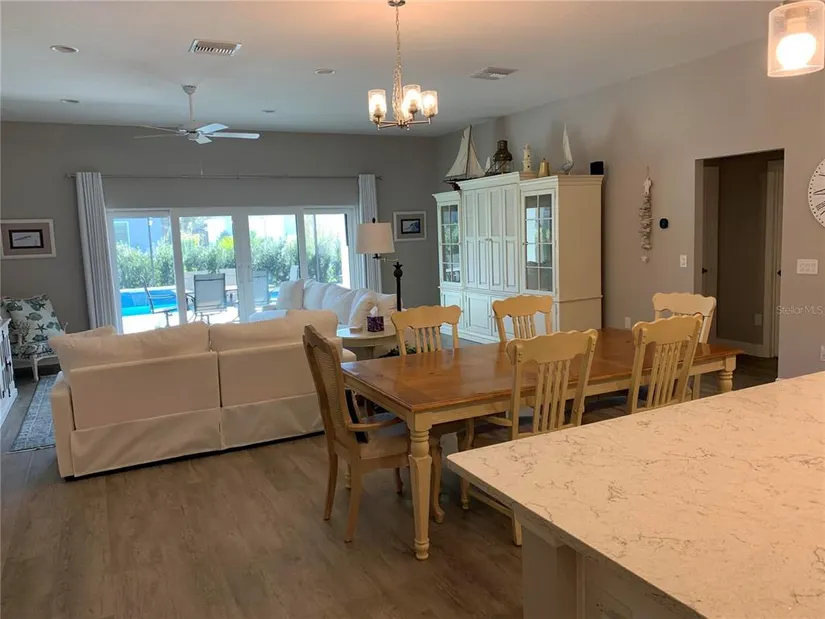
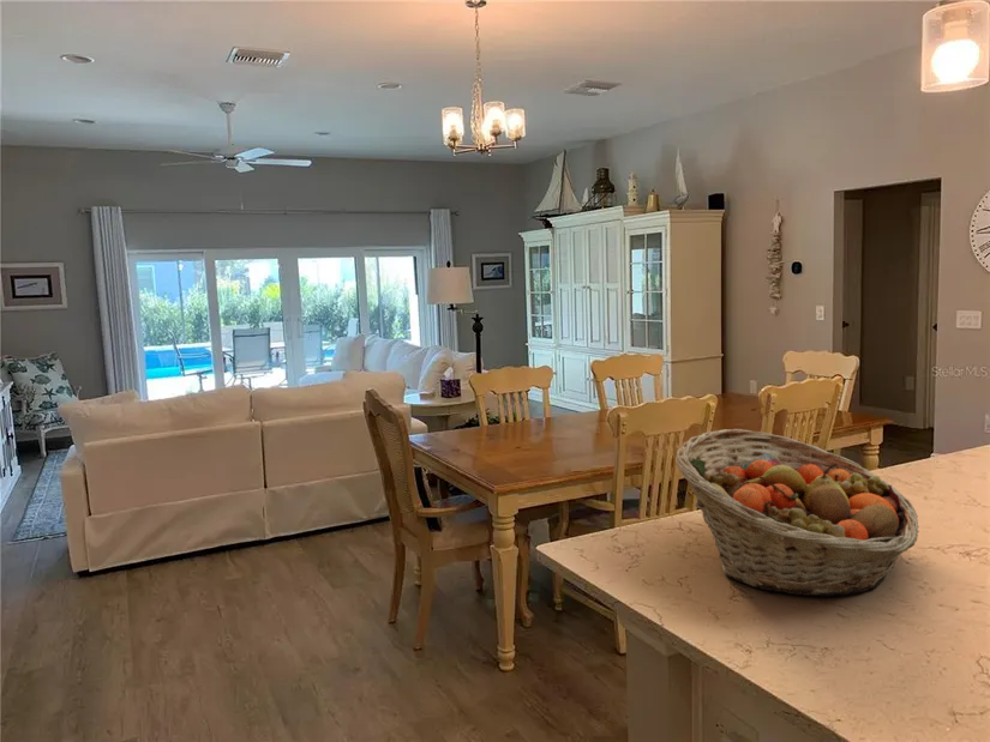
+ fruit basket [674,428,920,597]
